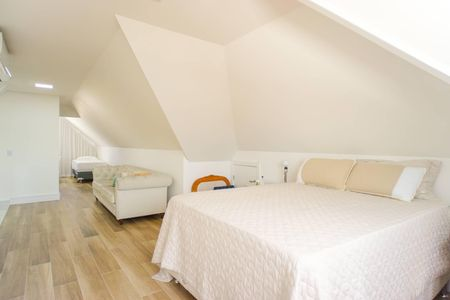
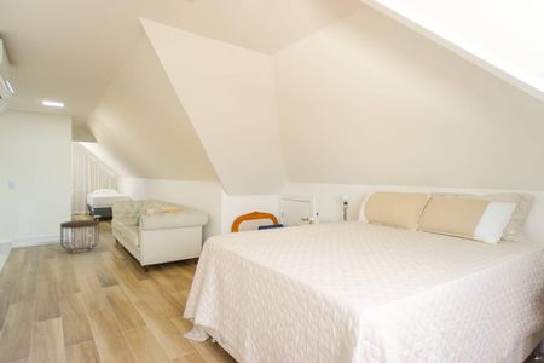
+ side table [59,219,100,254]
